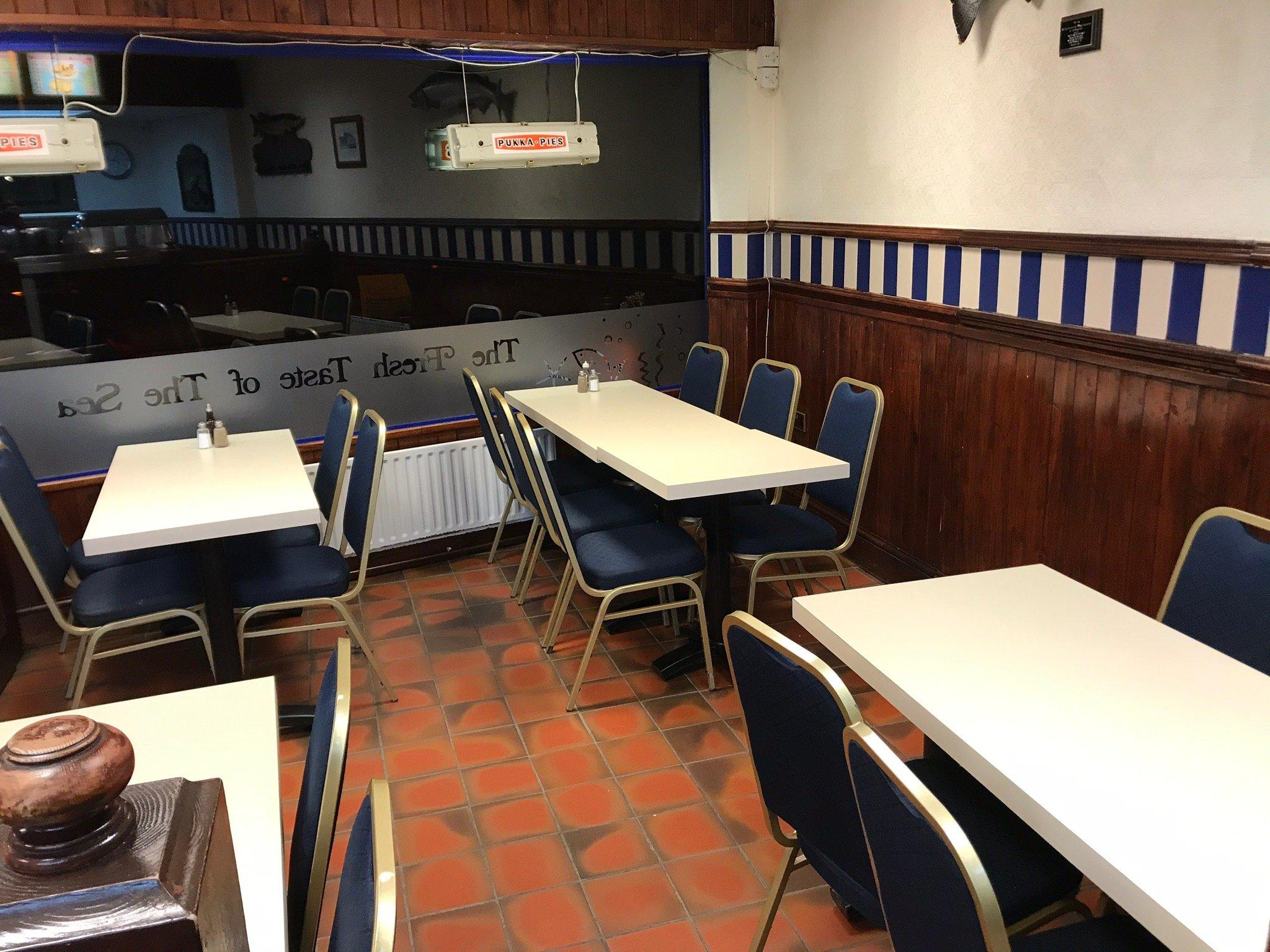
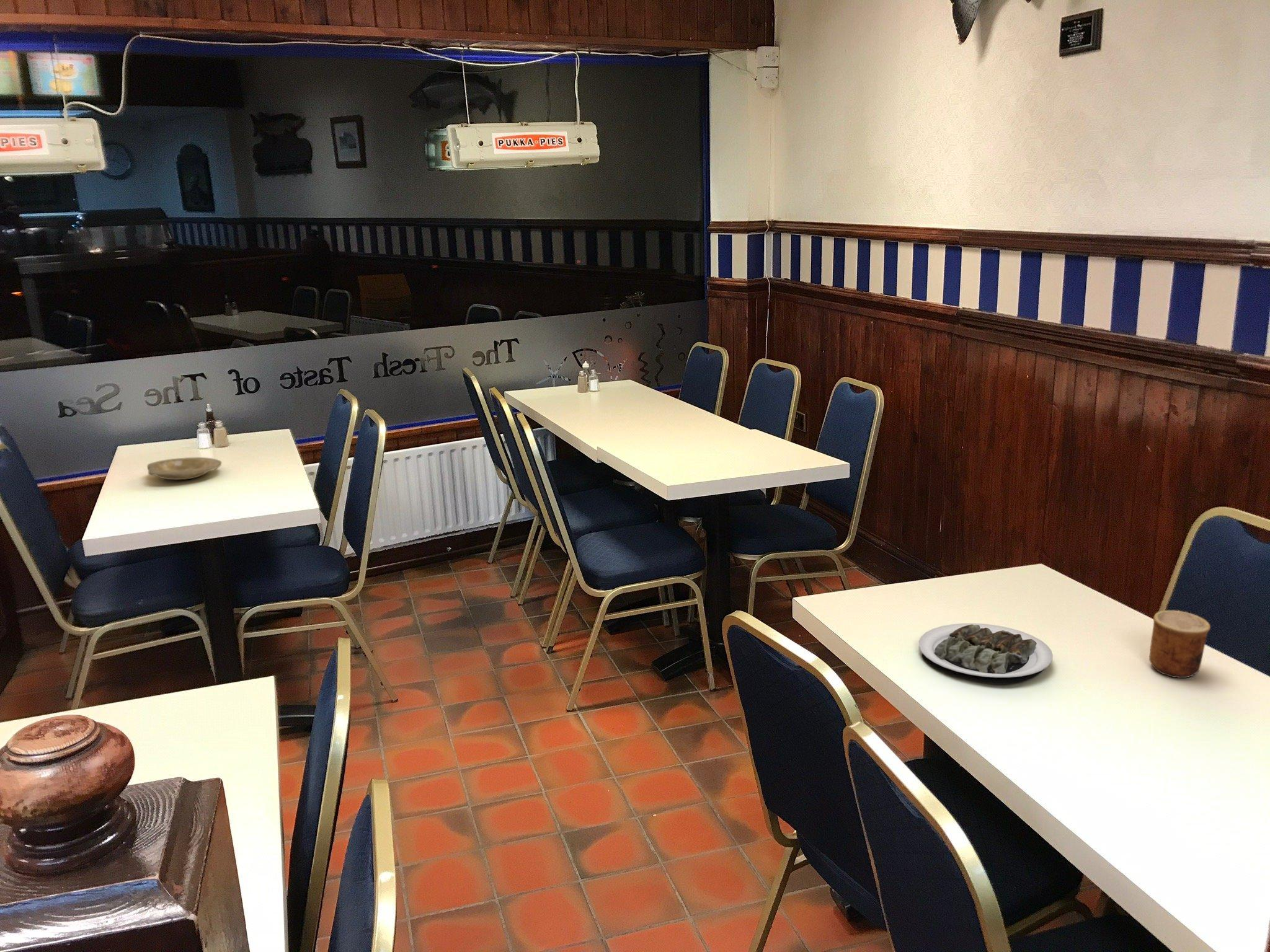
+ plate [146,457,223,480]
+ cup [1148,610,1211,679]
+ plate [918,623,1054,685]
